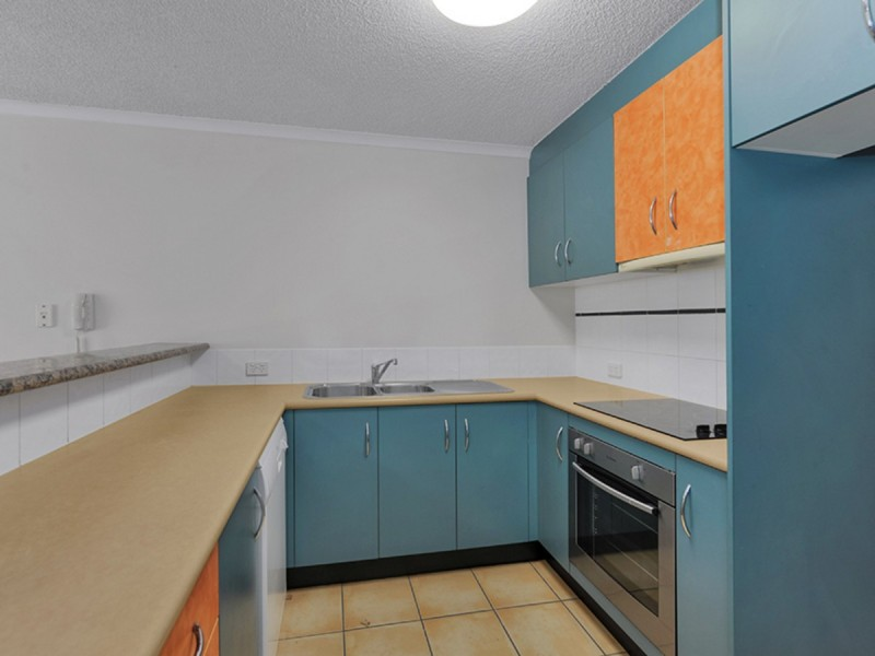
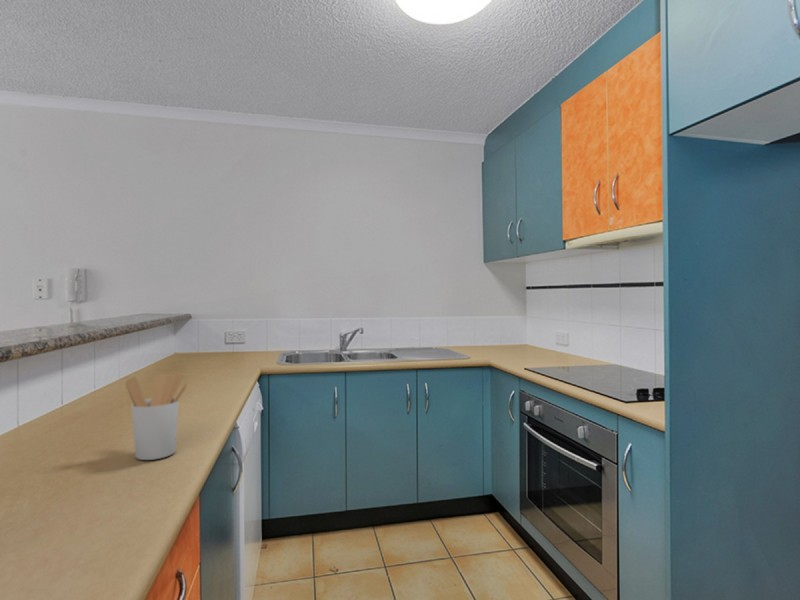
+ utensil holder [125,373,189,461]
